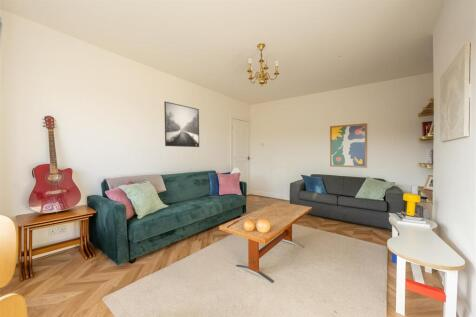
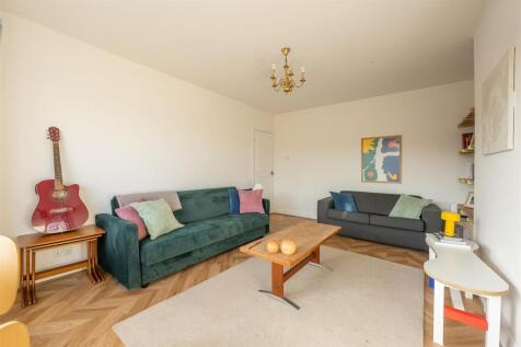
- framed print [163,100,200,148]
